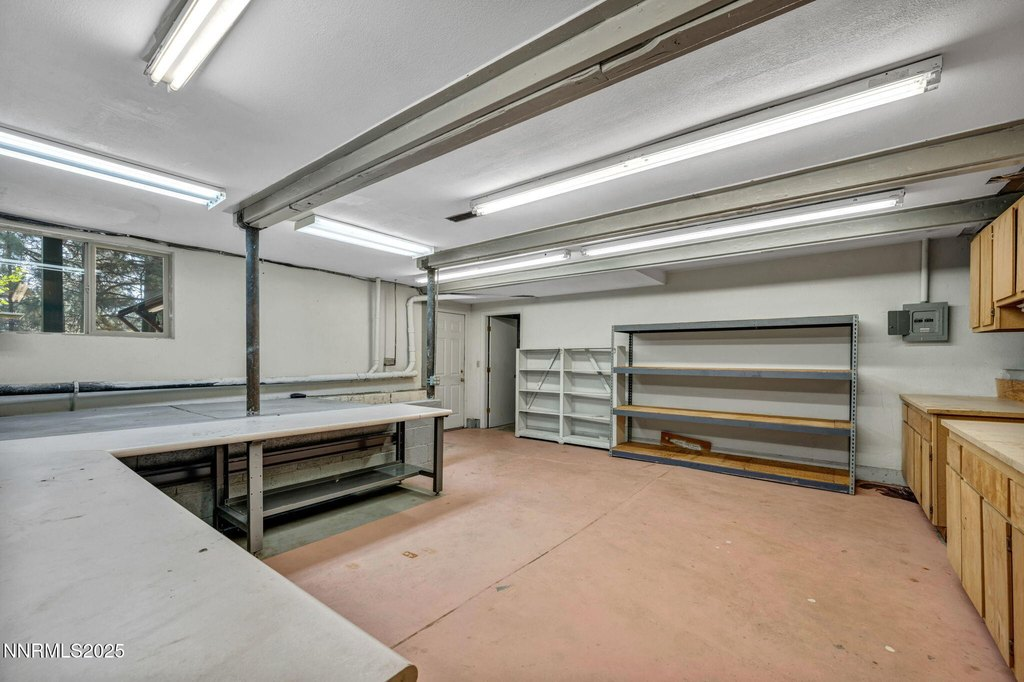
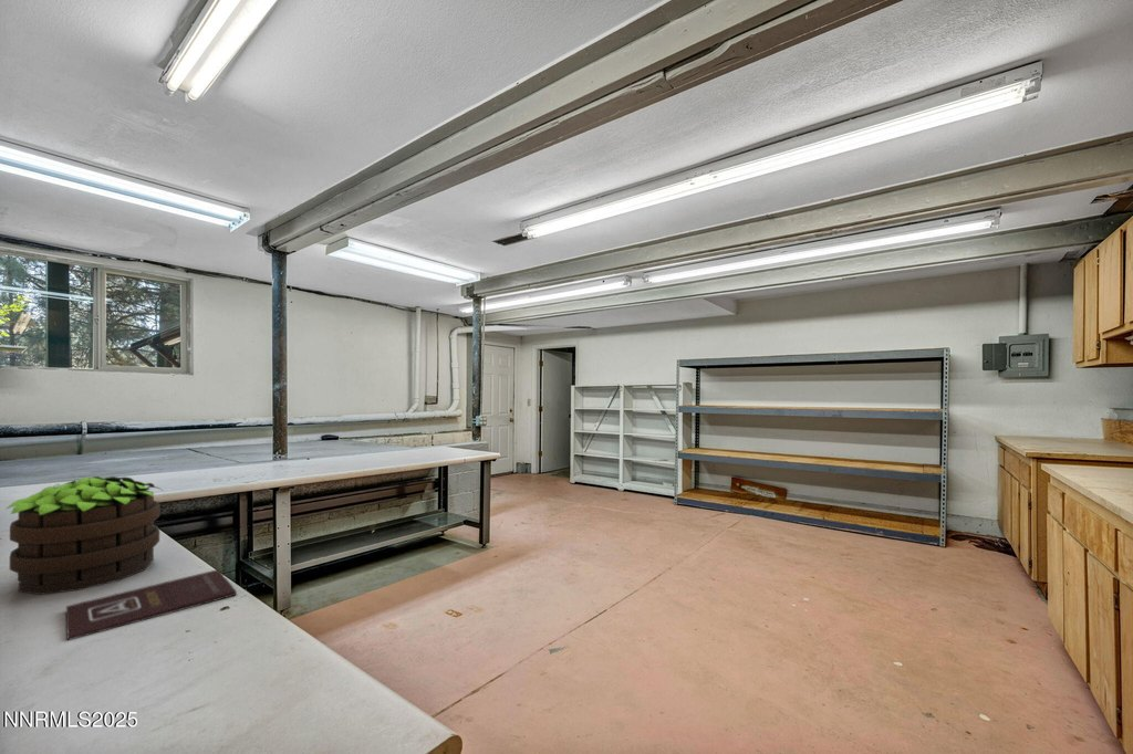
+ book [65,568,238,641]
+ potted plant [6,475,163,596]
